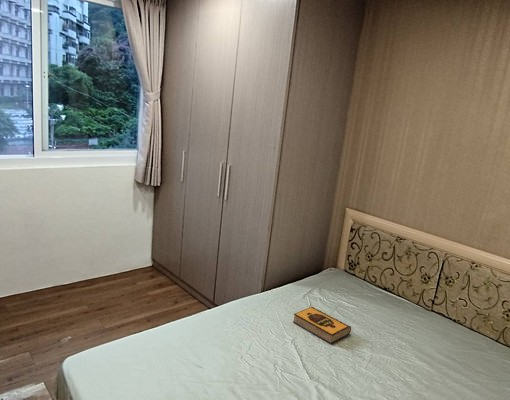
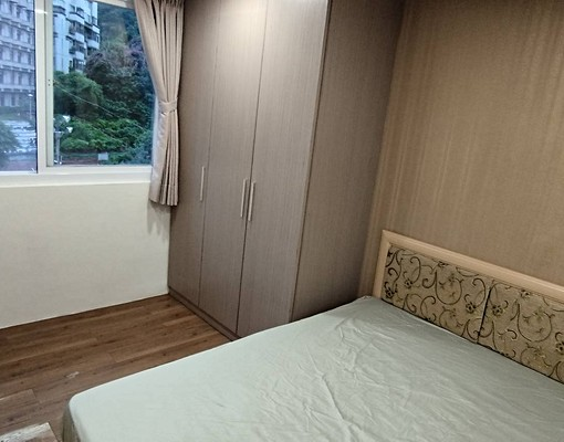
- hardback book [292,306,352,345]
